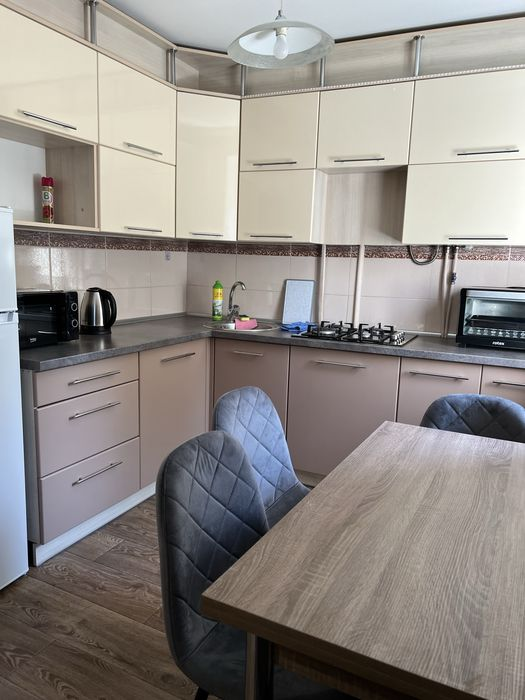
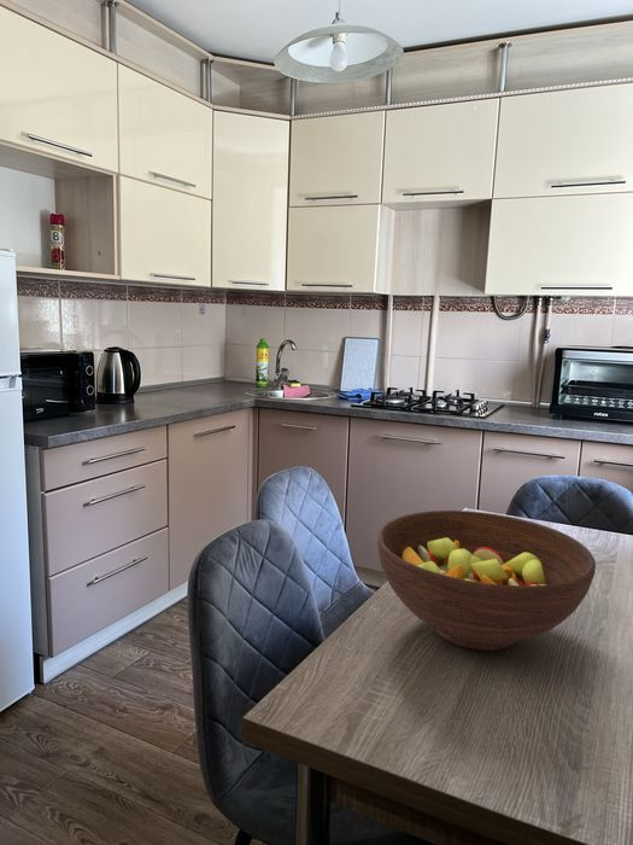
+ fruit bowl [376,509,597,652]
